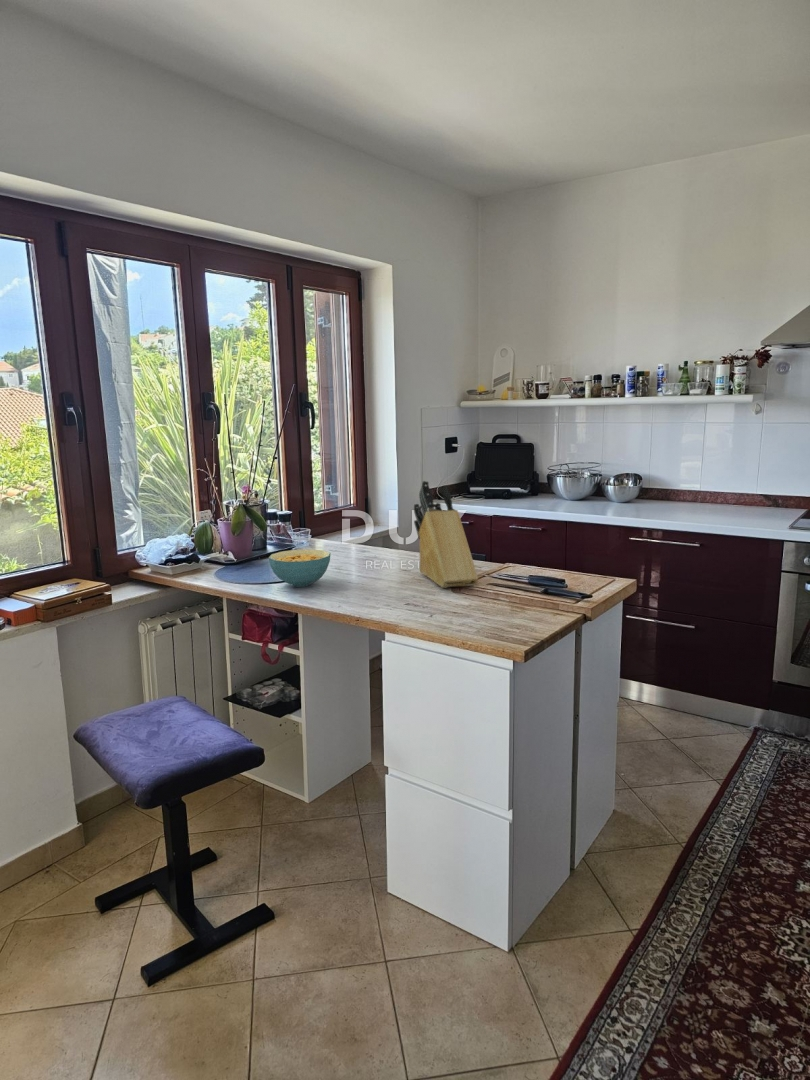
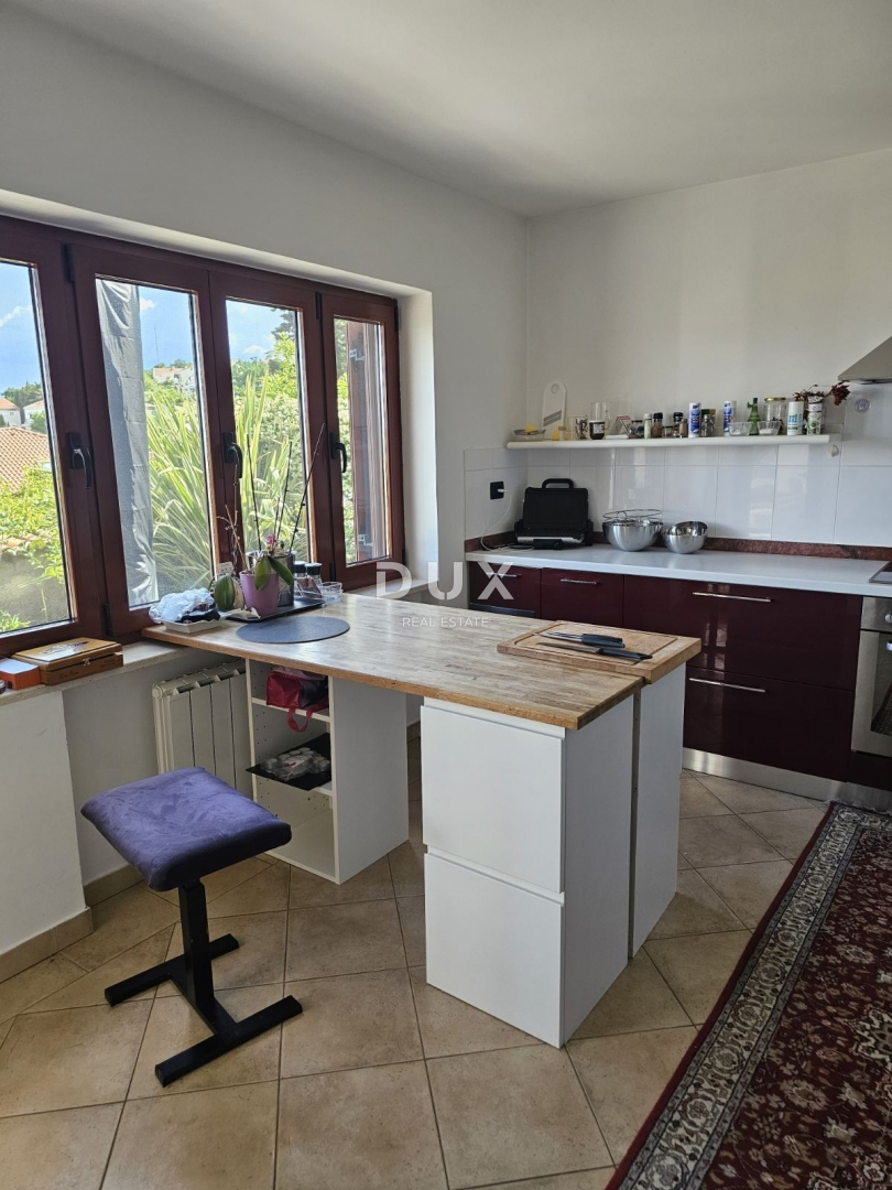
- knife block [413,479,479,589]
- cereal bowl [268,548,332,588]
